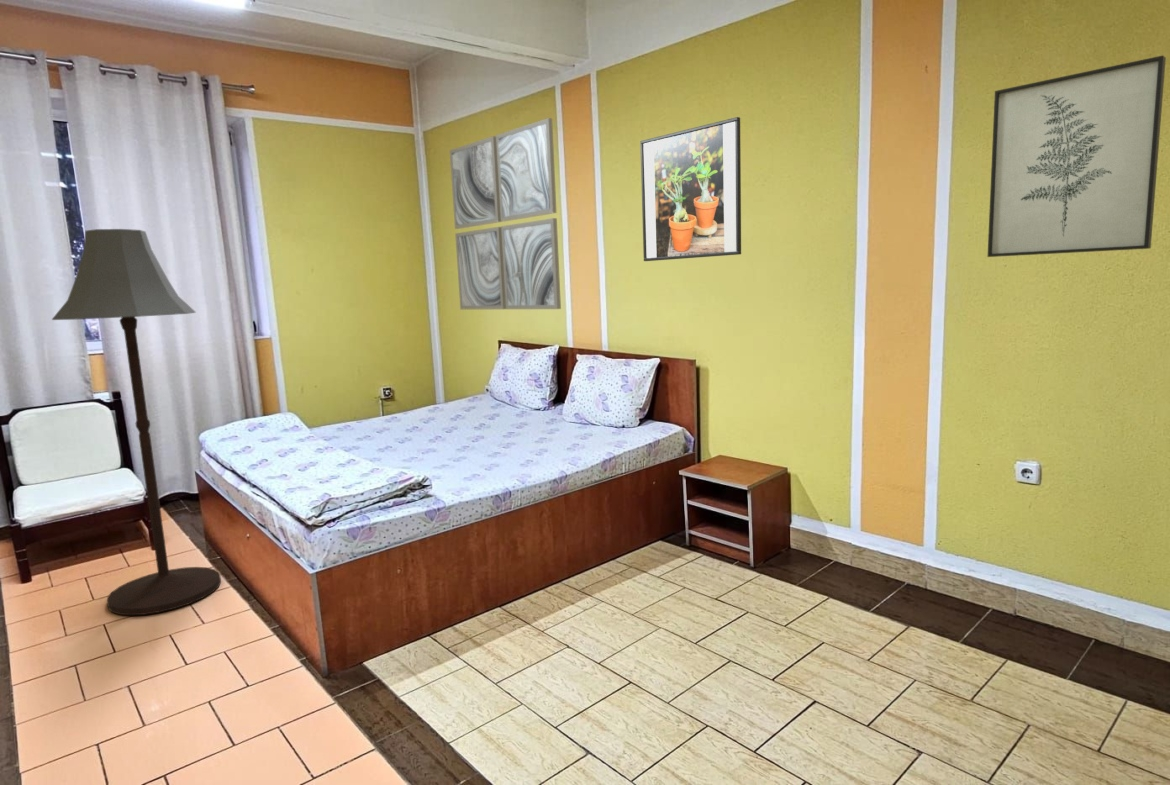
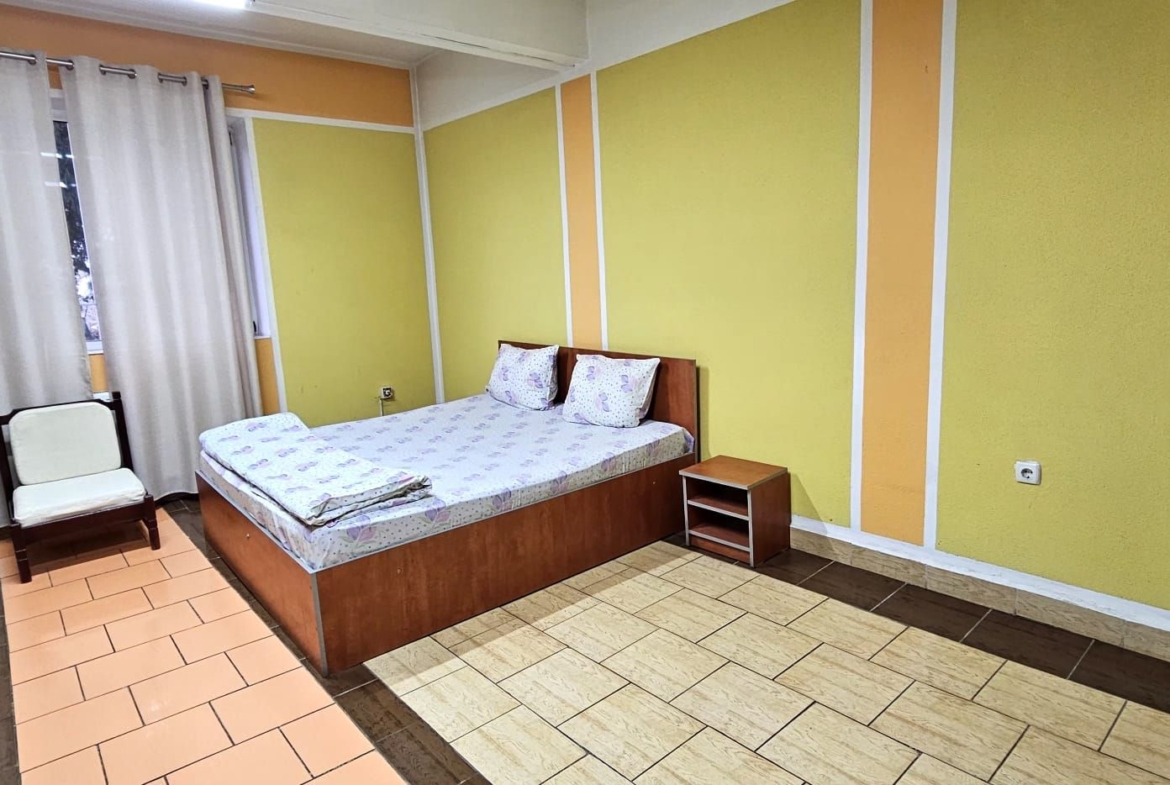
- wall art [449,117,562,310]
- wall art [987,54,1167,258]
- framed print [639,116,742,262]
- floor lamp [51,228,222,616]
